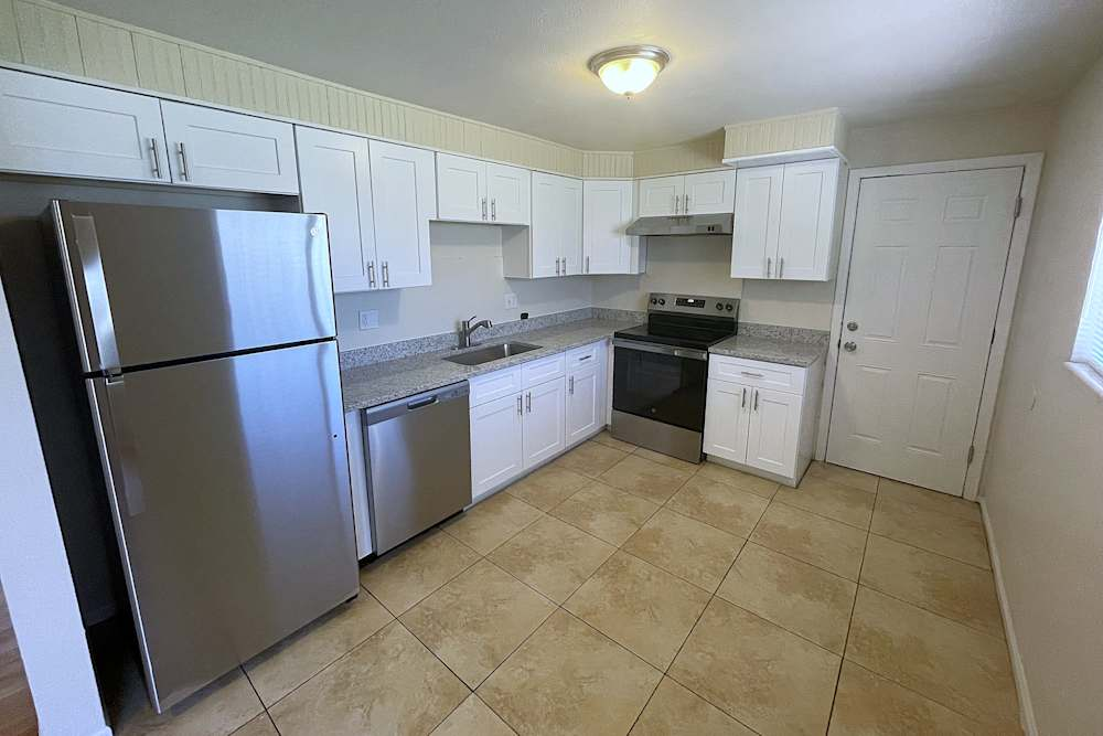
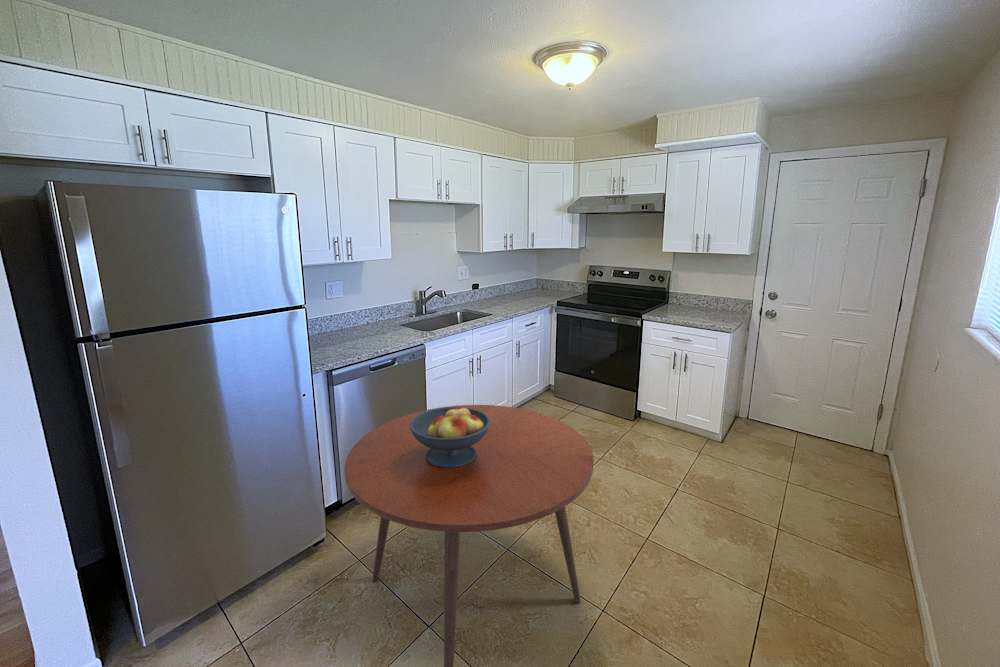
+ dining table [344,404,595,667]
+ fruit bowl [410,404,491,468]
